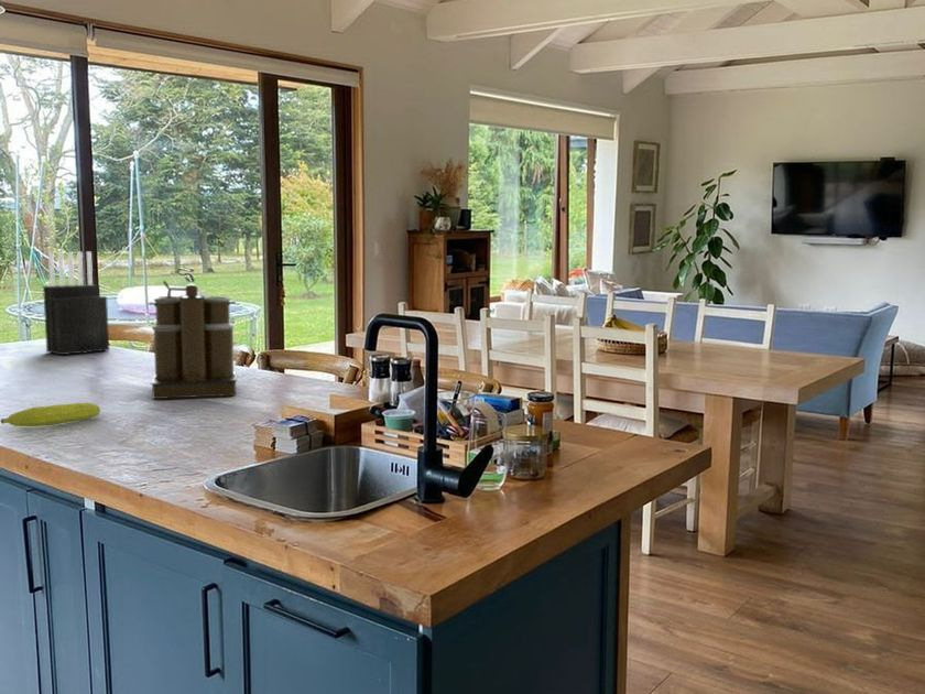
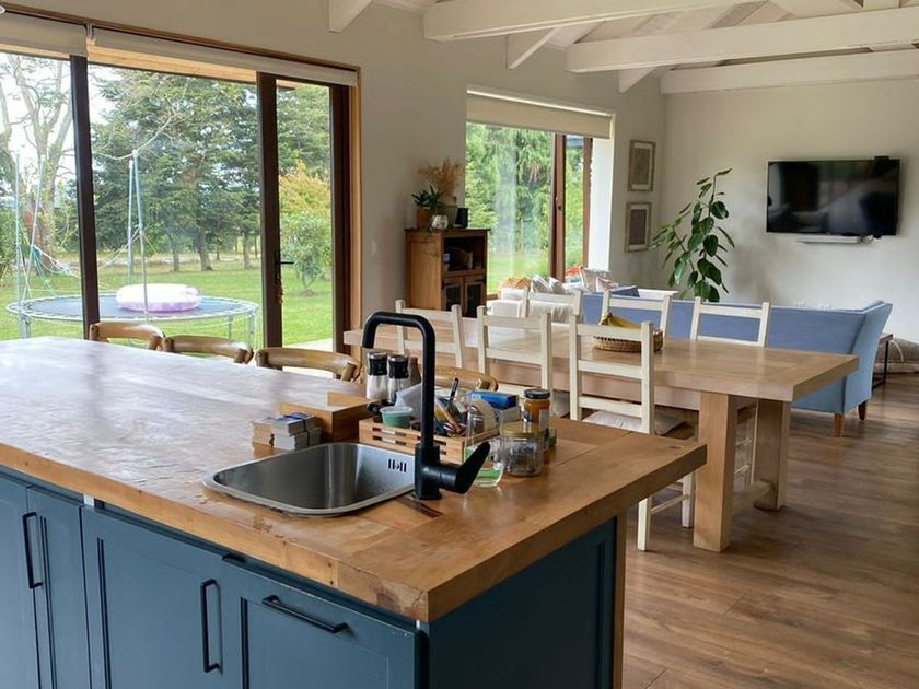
- fruit [0,402,101,427]
- knife block [42,251,110,356]
- coffee maker [146,264,238,400]
